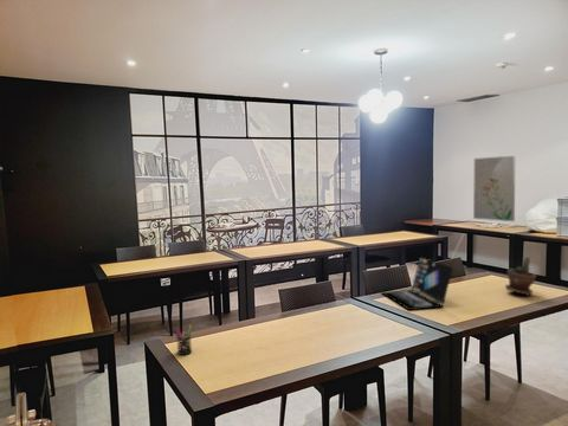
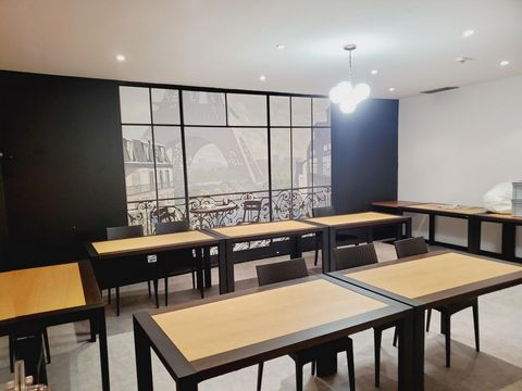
- pen holder [172,323,193,356]
- wall art [472,155,517,222]
- potted plant [504,254,537,297]
- laptop [380,256,454,311]
